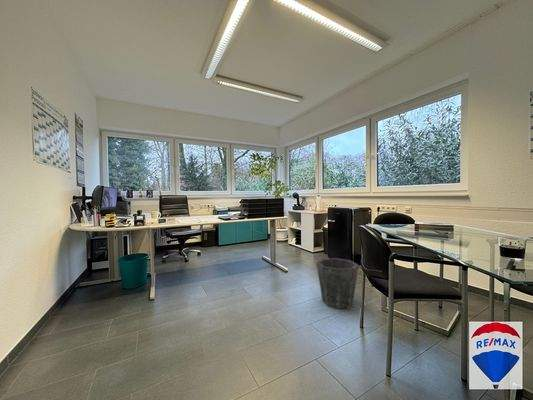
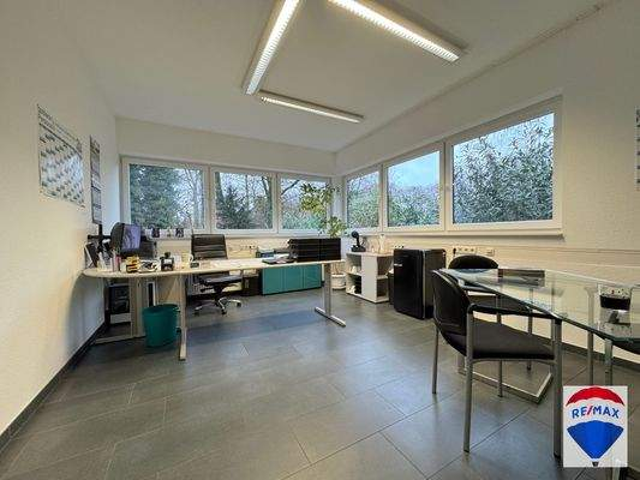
- waste bin [315,257,359,310]
